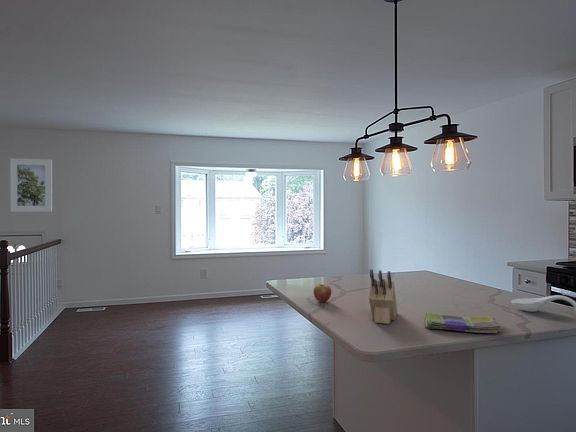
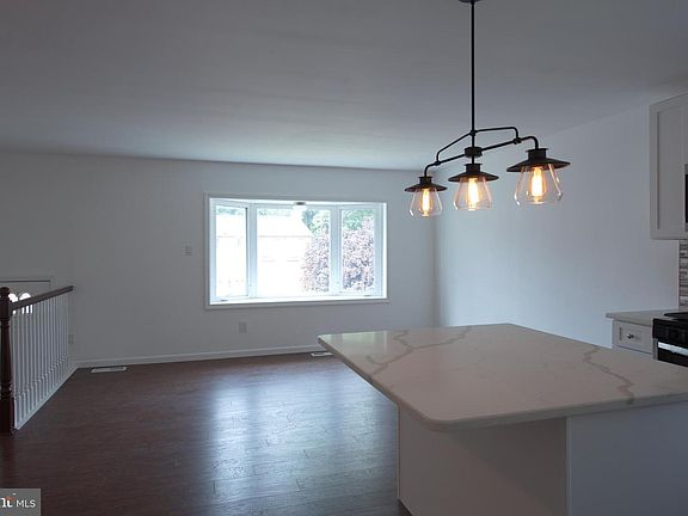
- fruit [313,284,332,303]
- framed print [9,157,53,213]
- dish towel [424,311,504,334]
- knife block [368,268,398,325]
- spoon rest [510,294,576,313]
